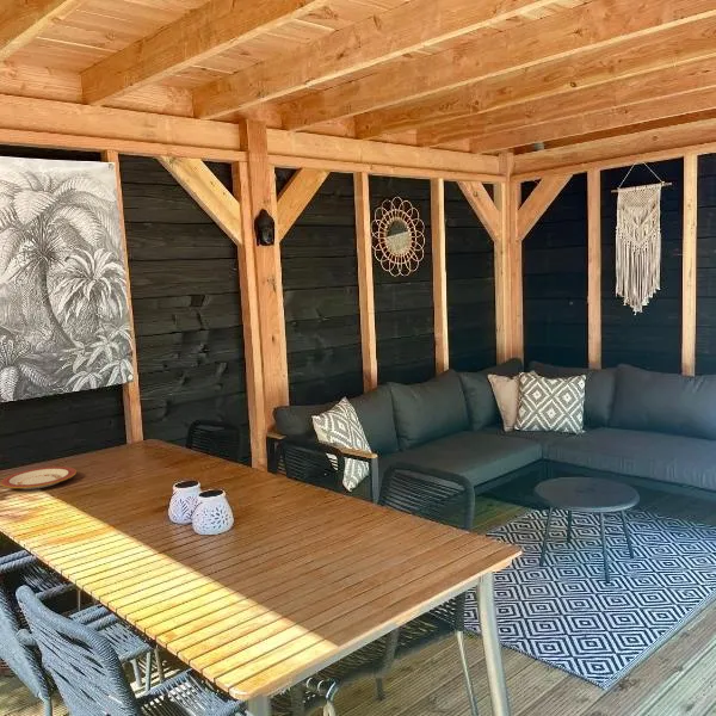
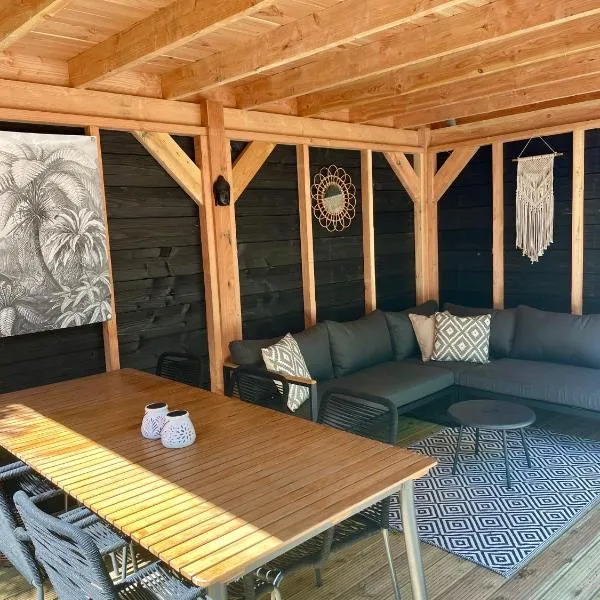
- plate [0,465,78,490]
